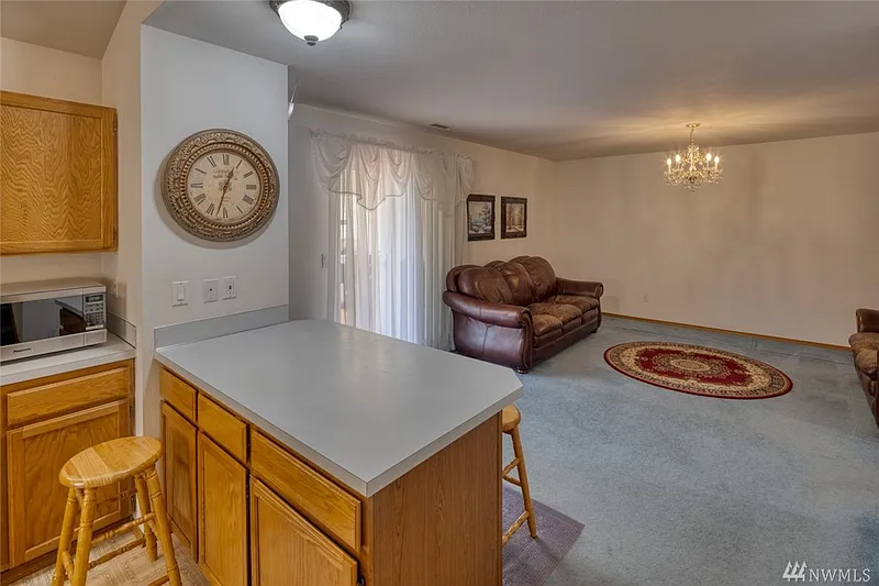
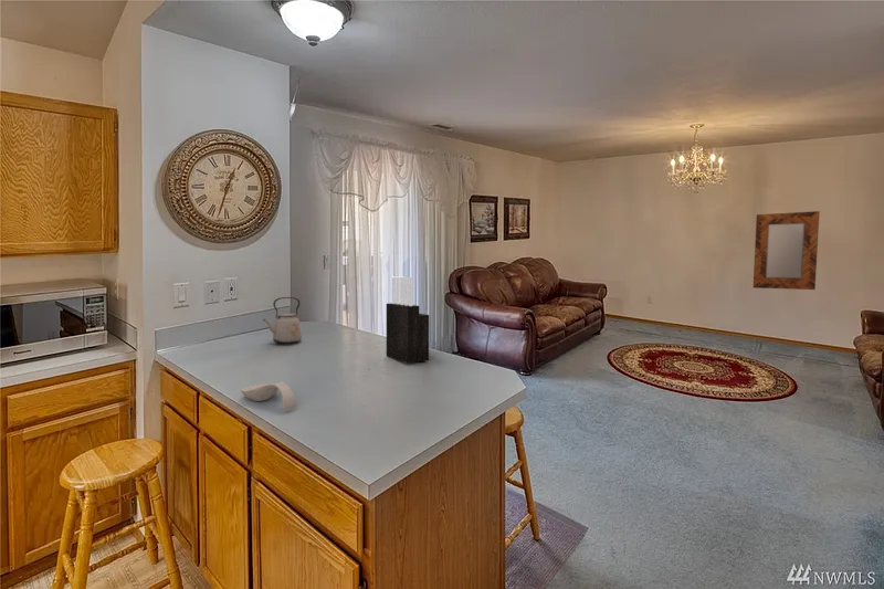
+ knife block [386,275,430,365]
+ home mirror [753,210,821,291]
+ kettle [262,296,303,345]
+ spoon rest [240,381,297,410]
